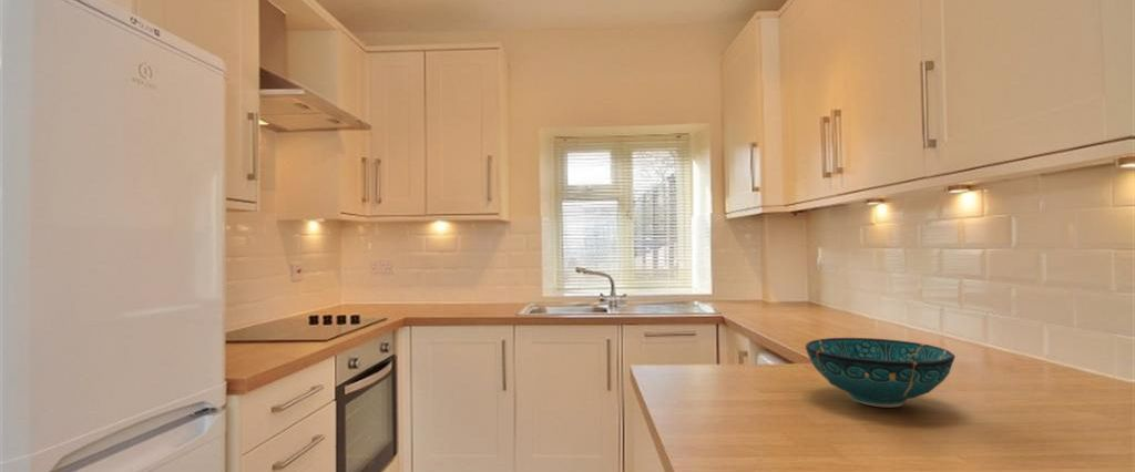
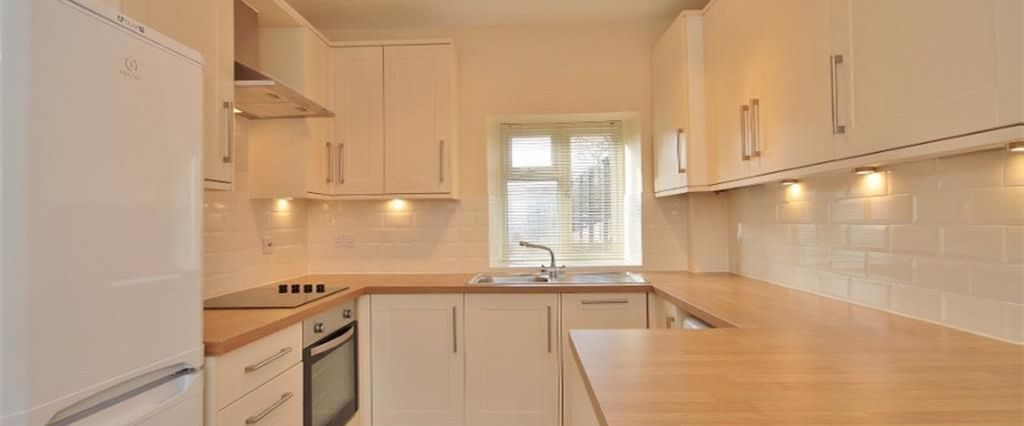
- decorative bowl [805,337,957,409]
